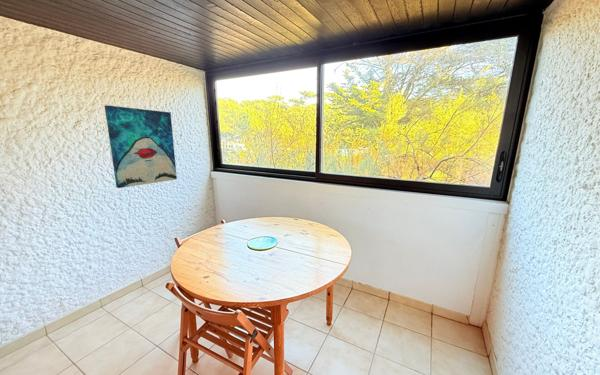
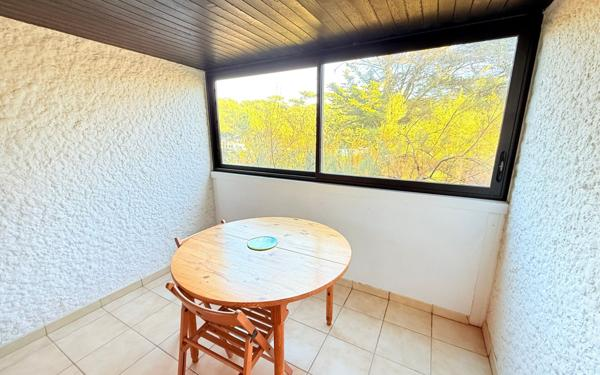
- wall art [104,104,178,189]
